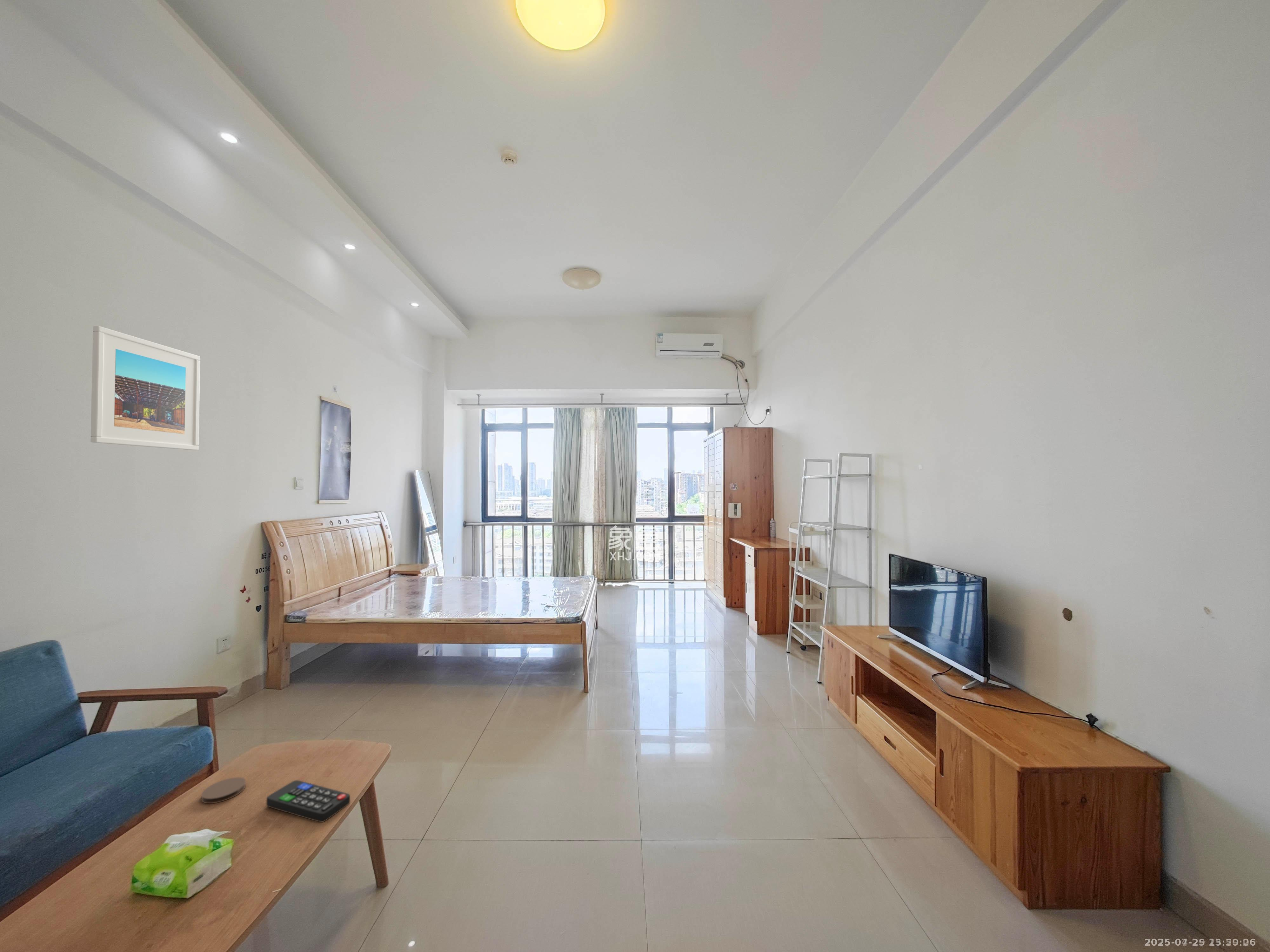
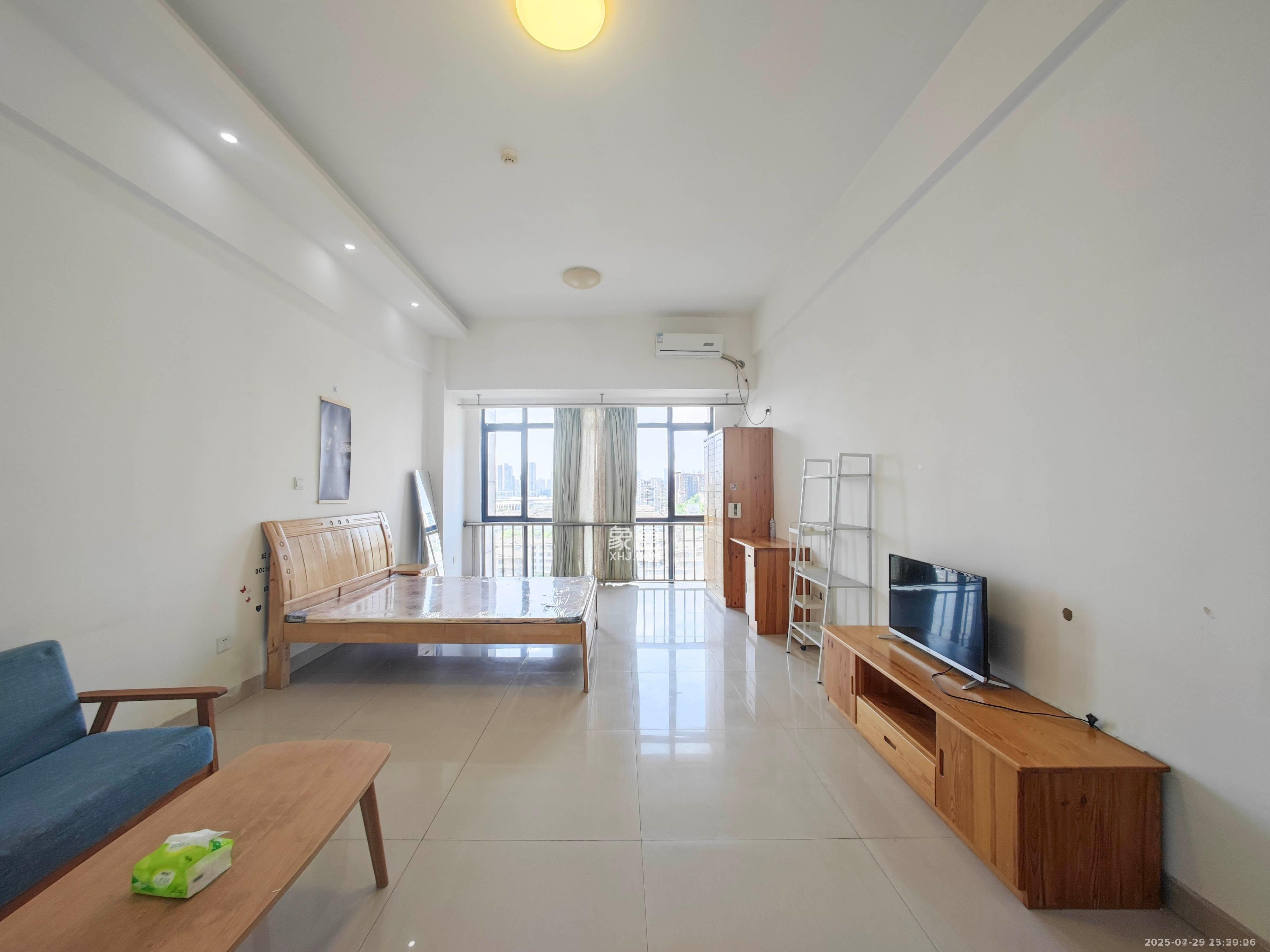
- remote control [266,780,351,823]
- coaster [201,777,246,804]
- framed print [90,326,201,451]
